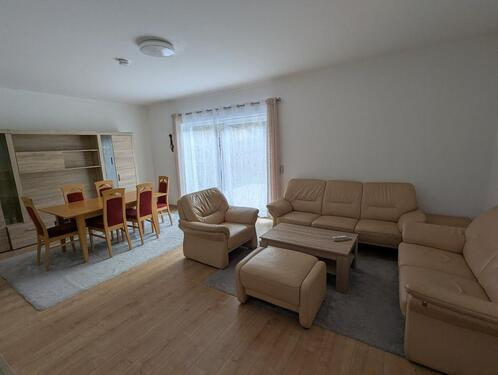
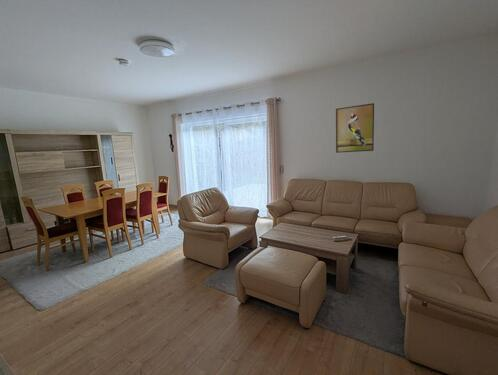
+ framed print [335,102,375,154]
